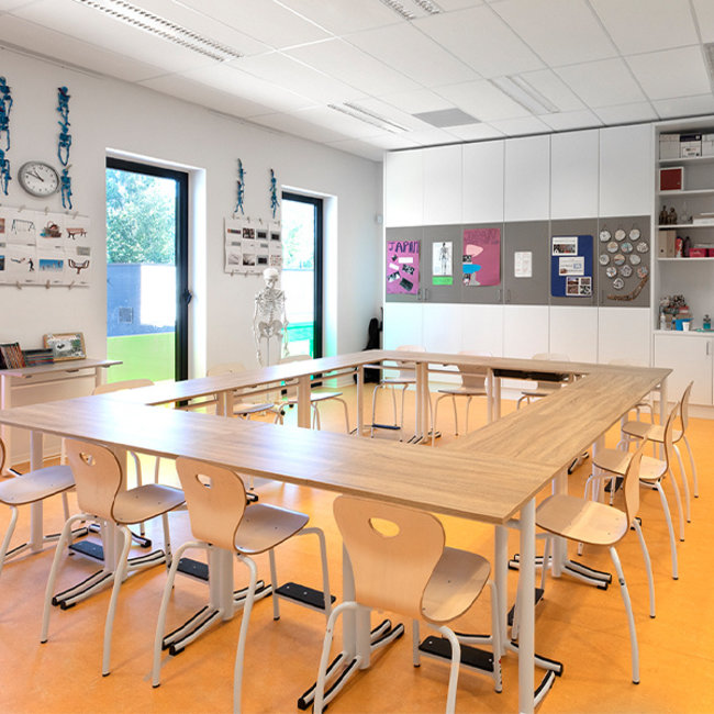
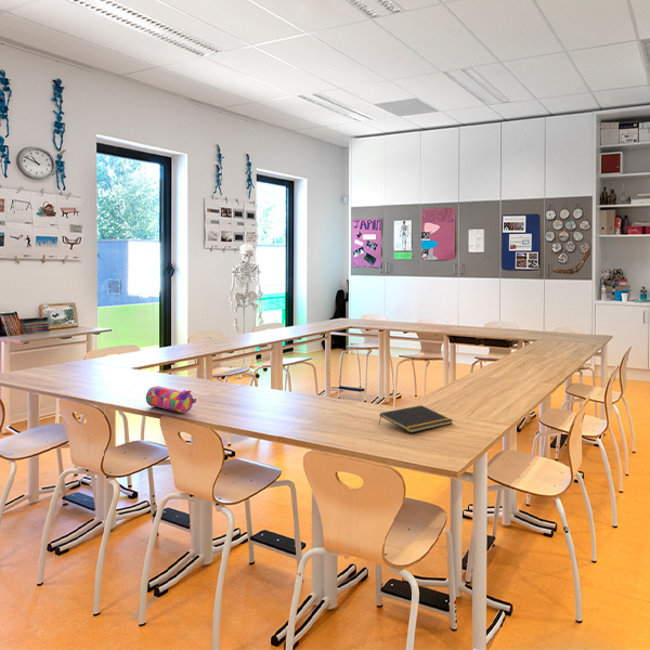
+ notepad [378,404,454,434]
+ pencil case [145,385,197,414]
